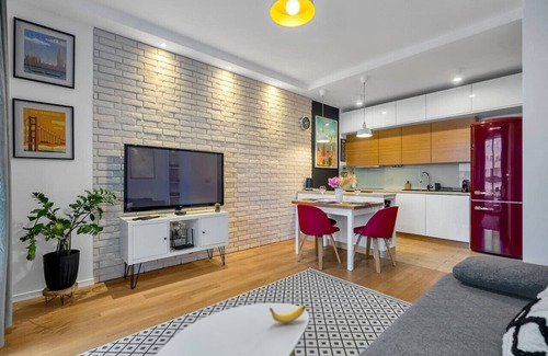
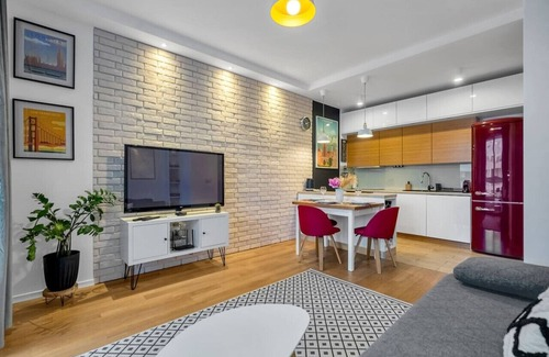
- banana [269,305,307,324]
